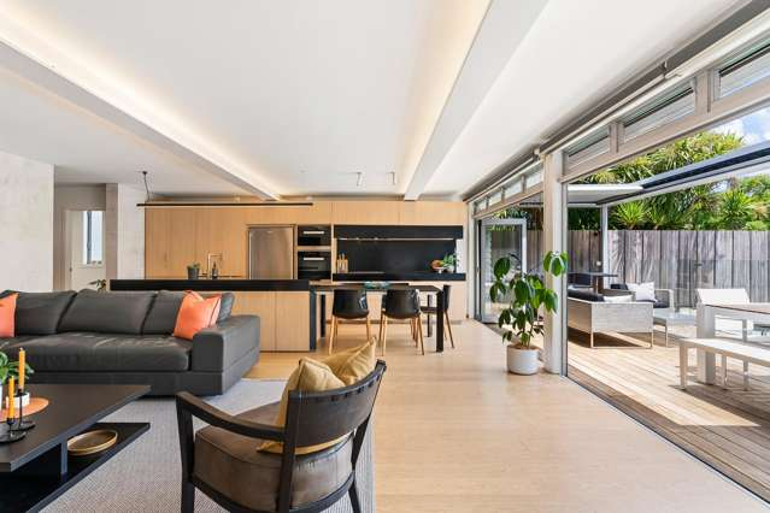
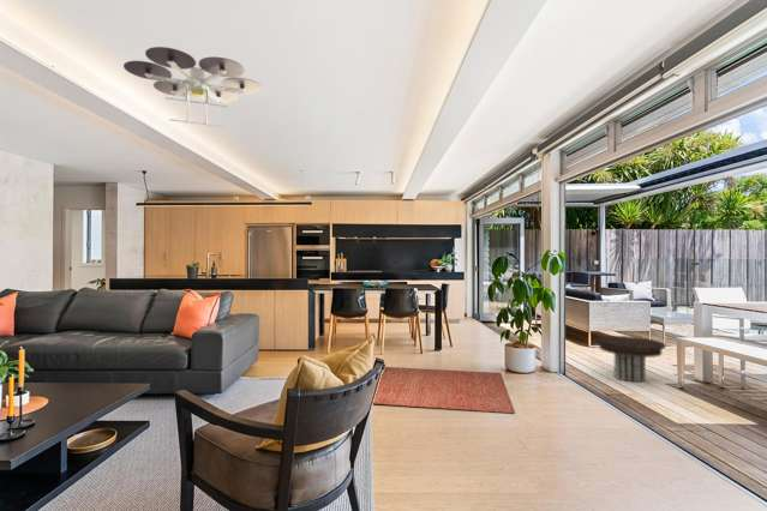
+ rug [373,366,515,414]
+ side table [595,335,667,383]
+ ceiling light [122,46,264,128]
